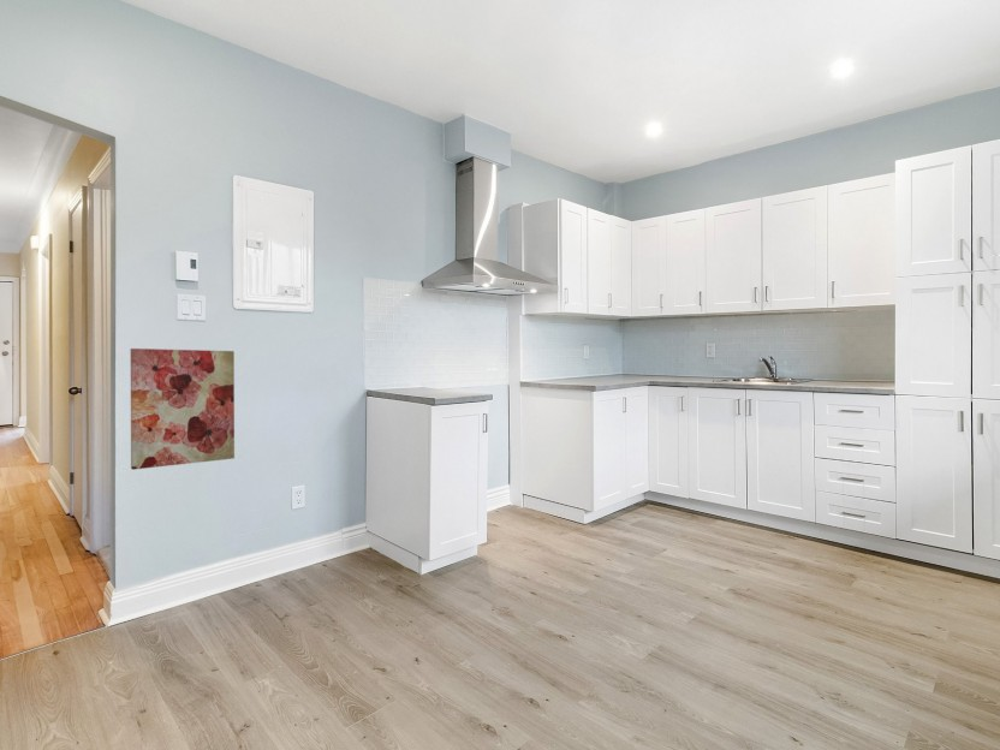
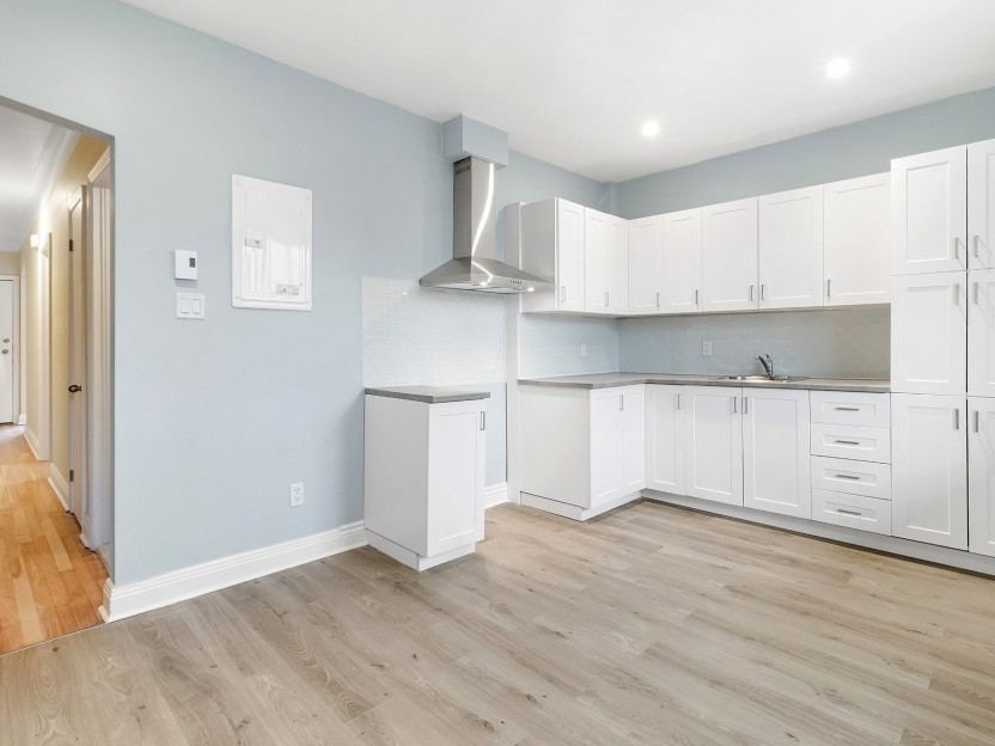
- wall art [130,347,236,471]
